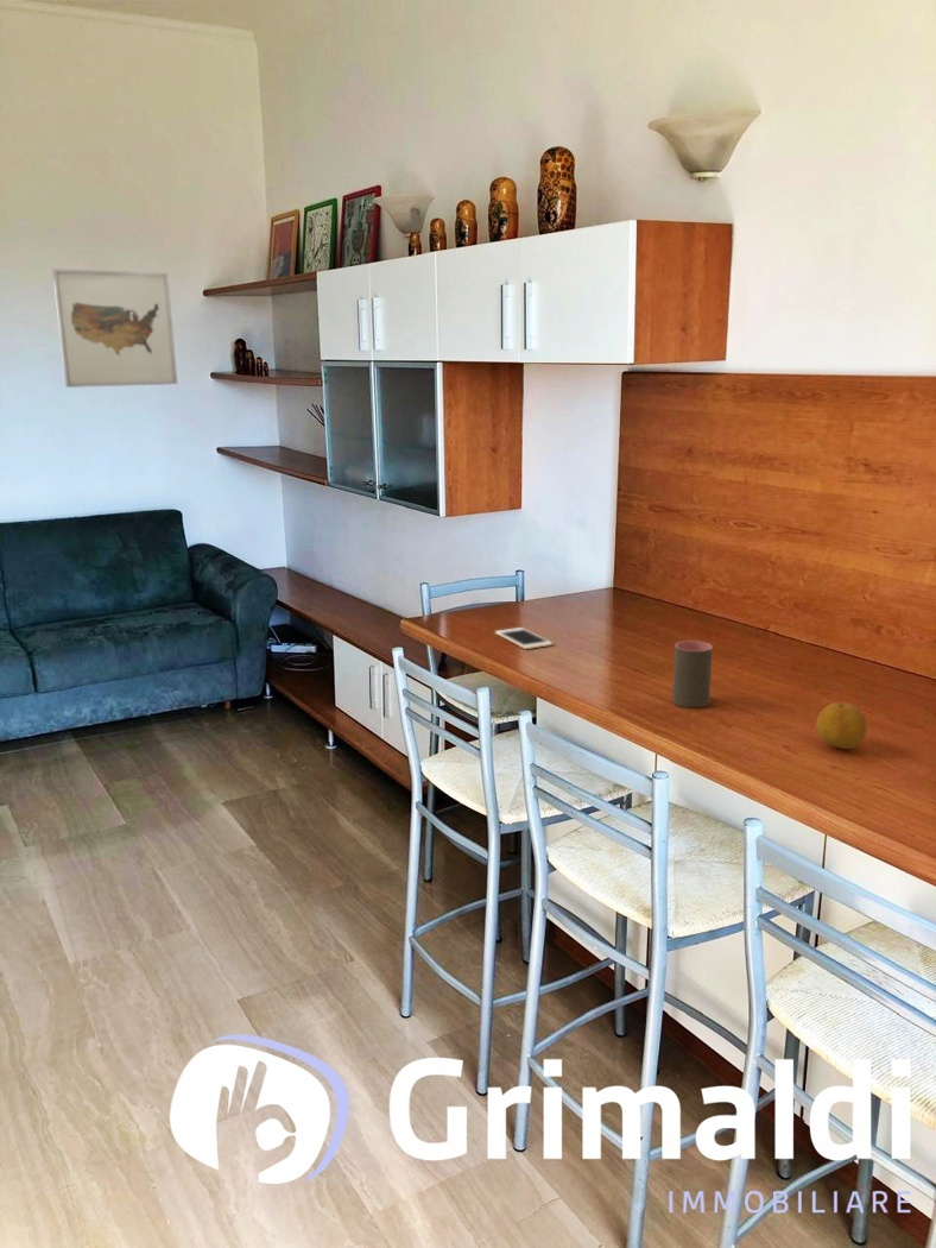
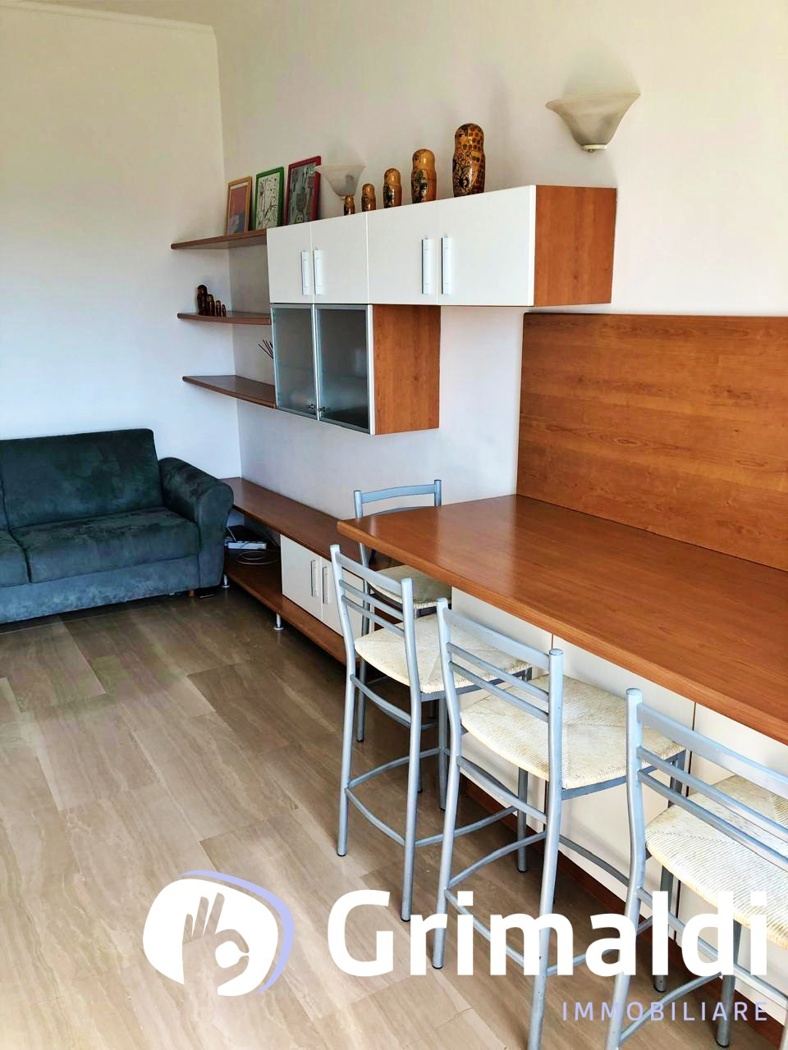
- cell phone [494,626,554,650]
- cup [671,639,714,710]
- wall art [51,267,178,389]
- fruit [815,701,868,750]
